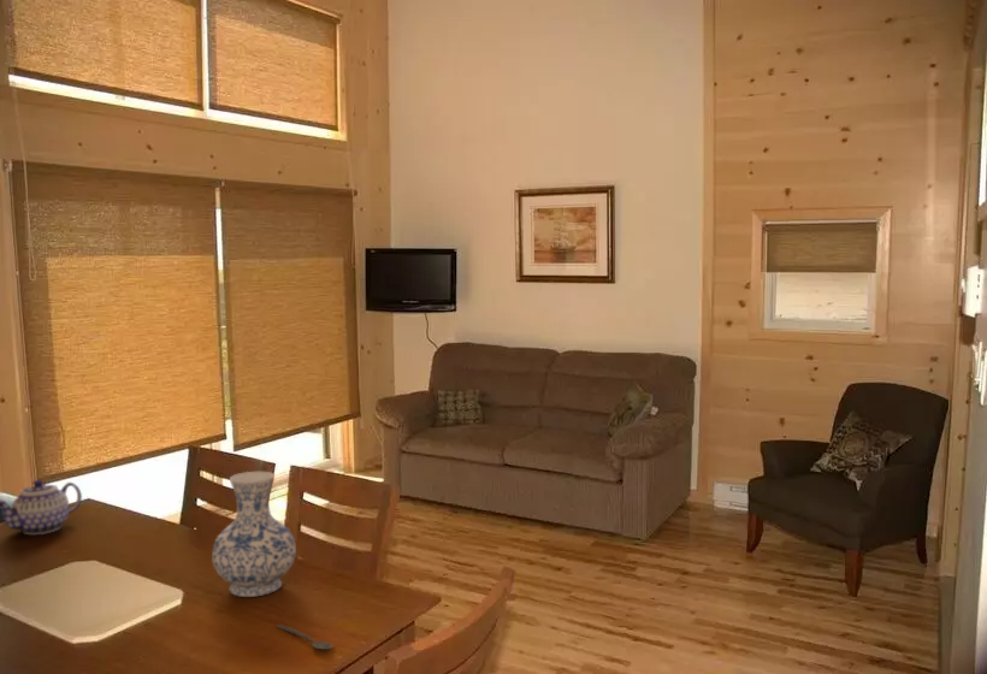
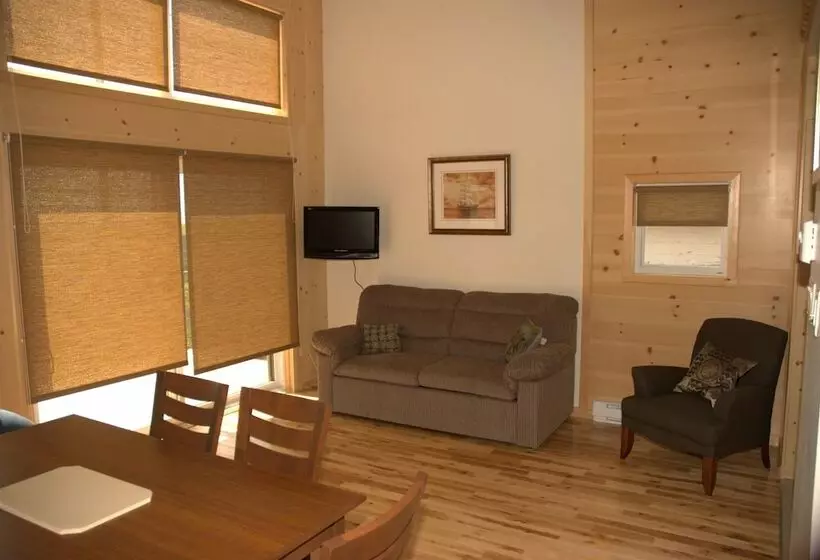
- vase [211,471,297,598]
- spoon [274,623,335,650]
- teapot [0,479,83,536]
